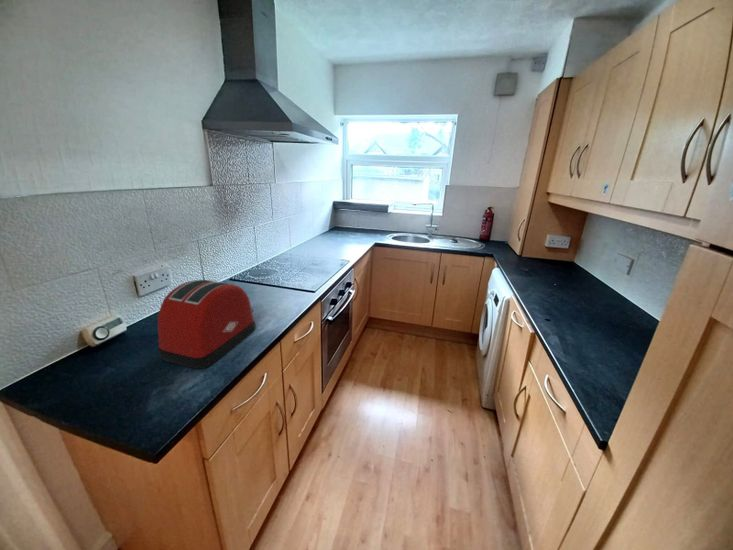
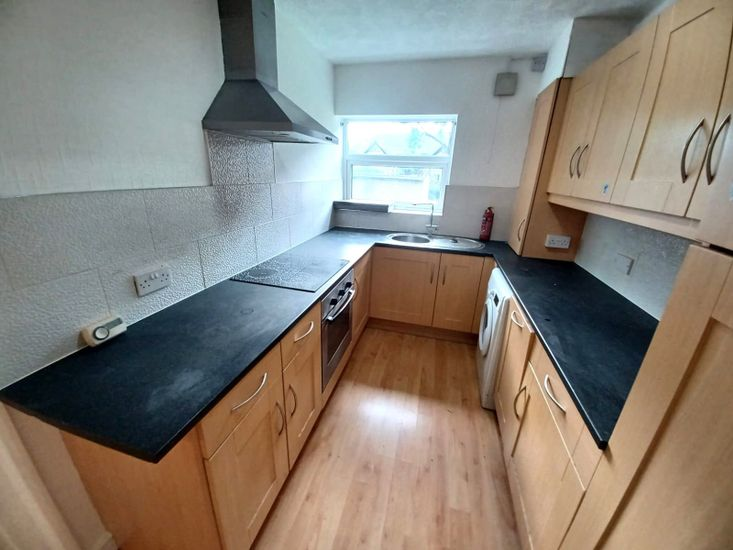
- toaster [157,279,257,370]
